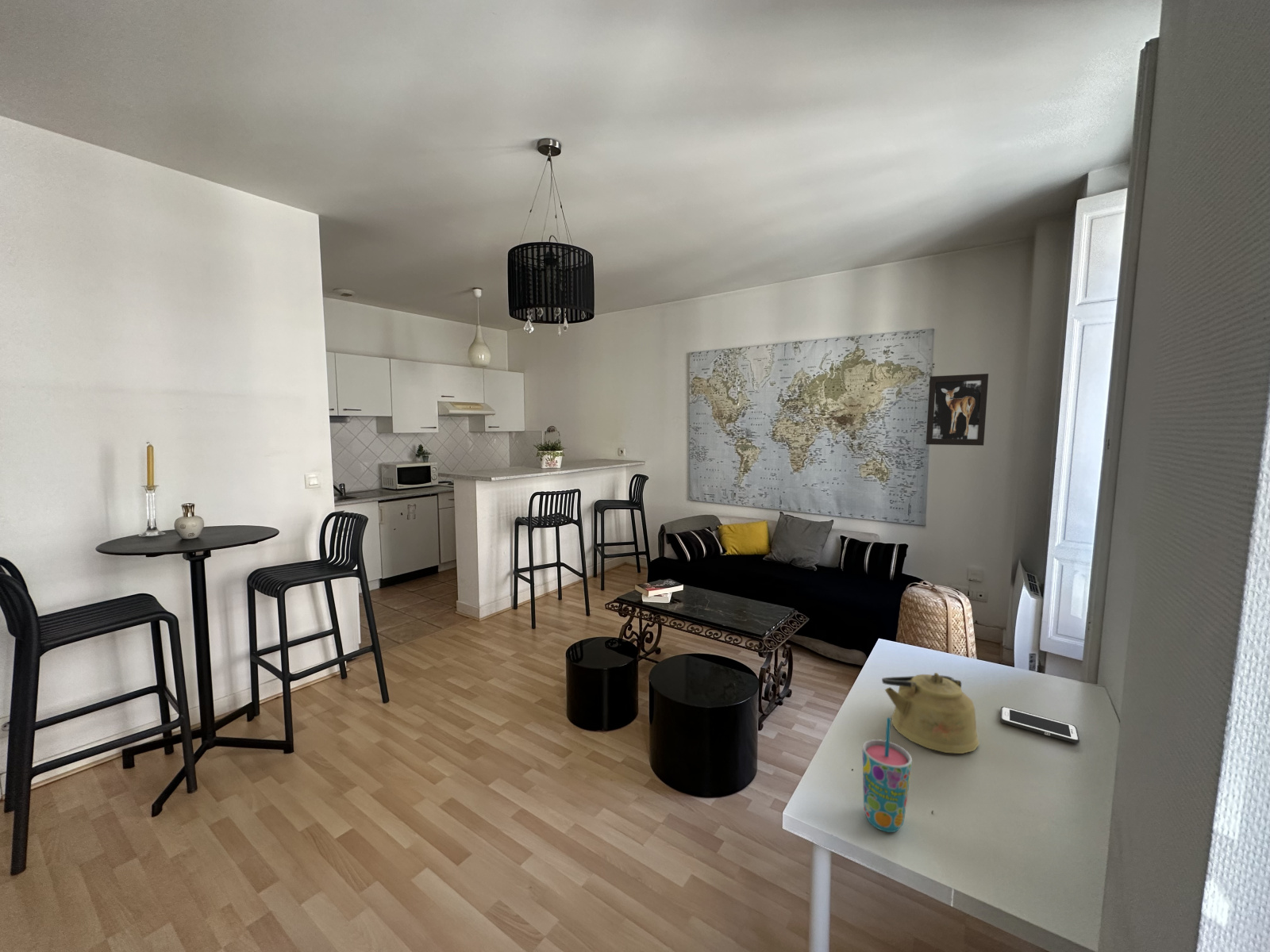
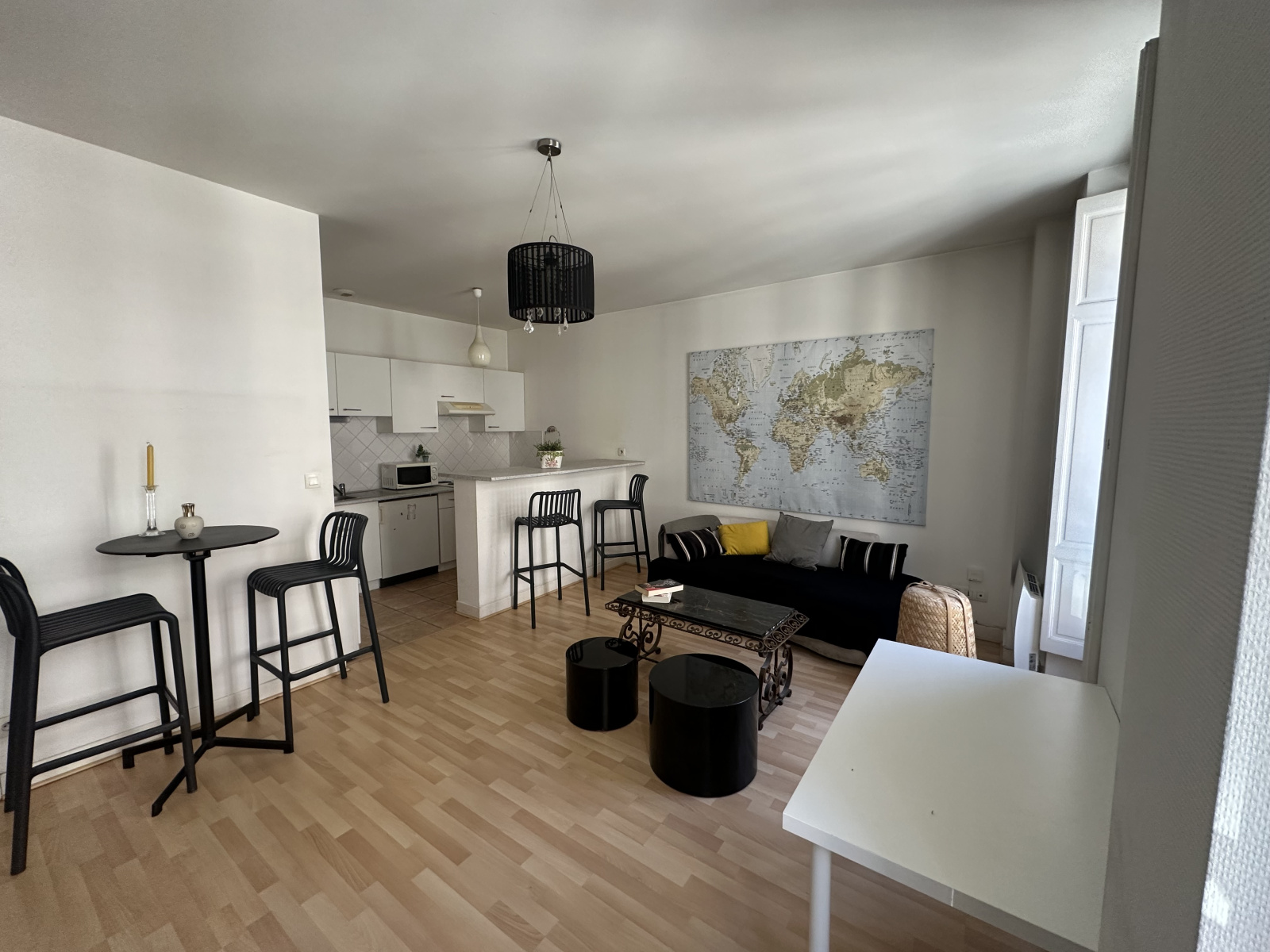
- cell phone [999,706,1080,744]
- kettle [881,672,980,754]
- wall art [926,373,989,447]
- cup [862,716,913,833]
